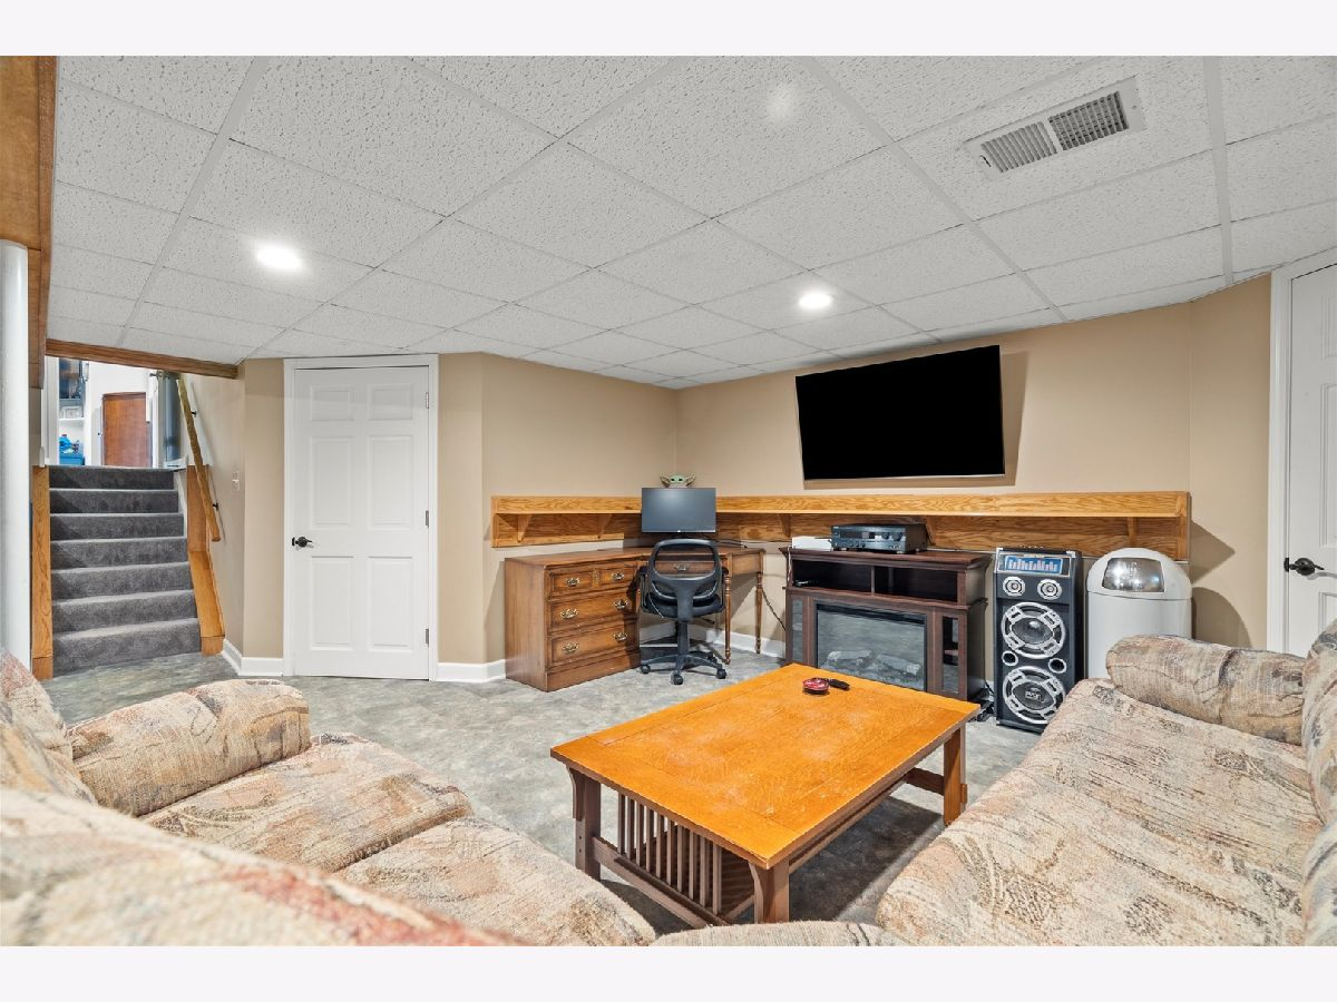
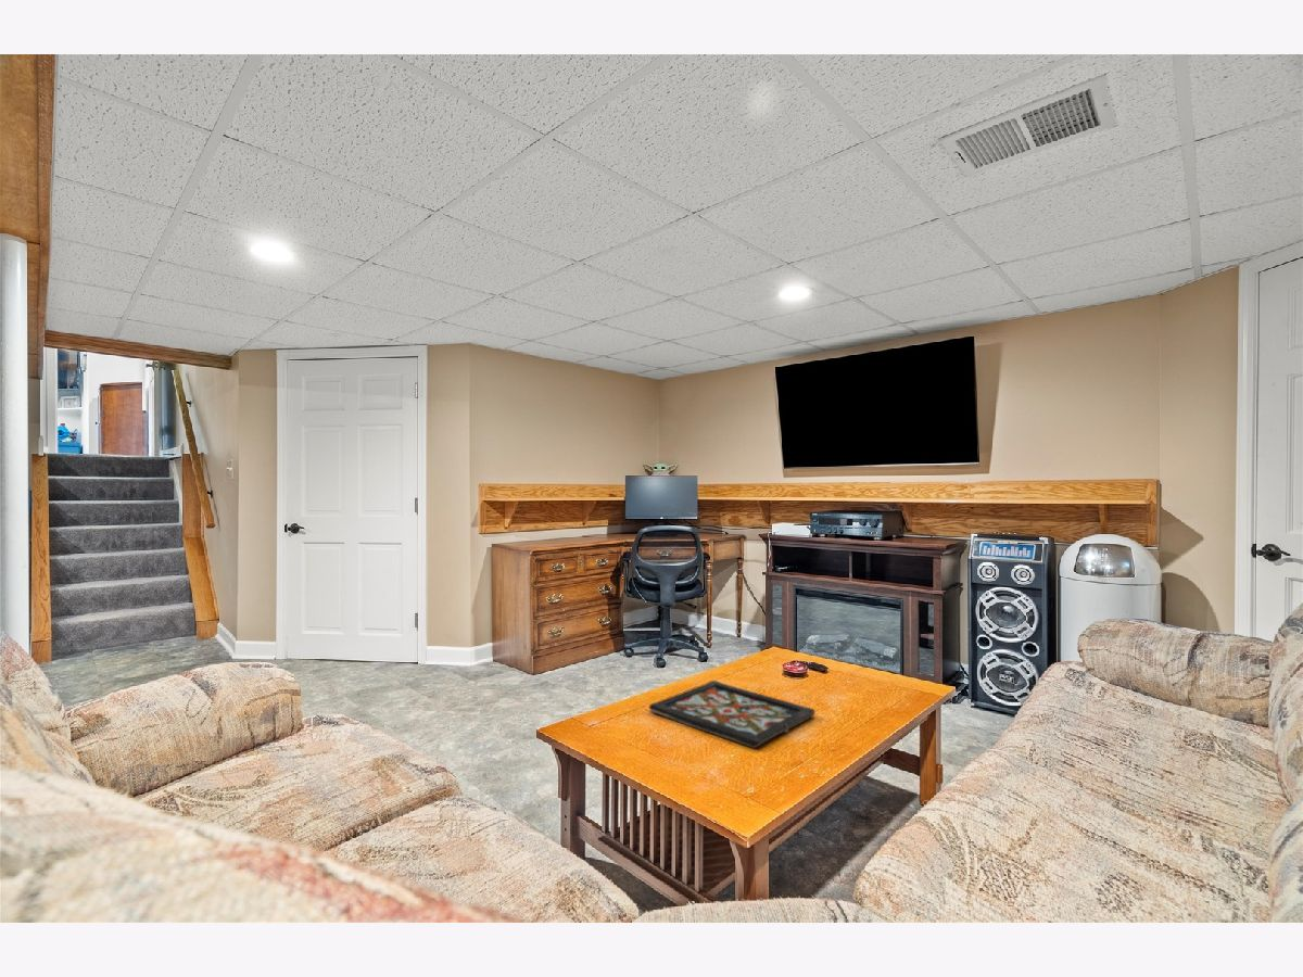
+ decorative tray [648,680,817,749]
